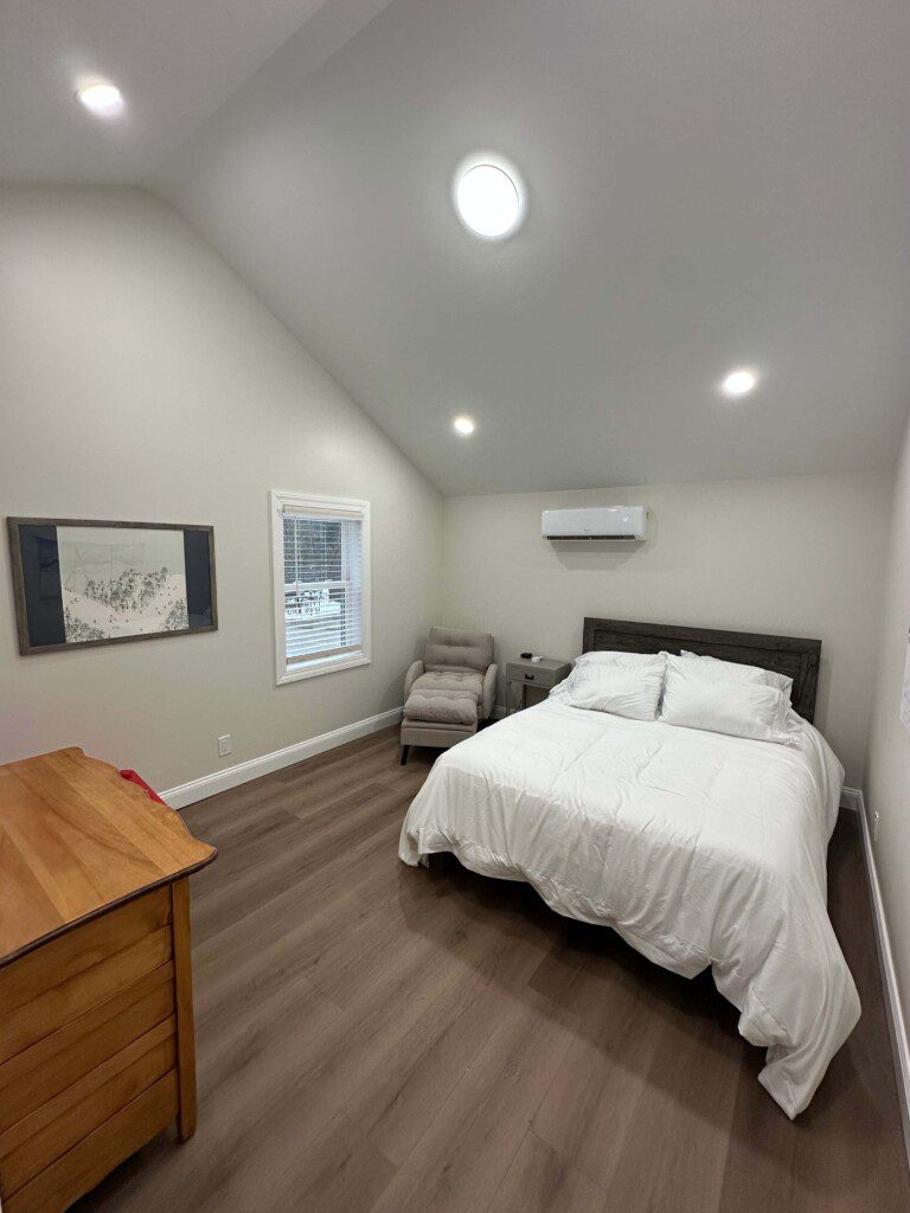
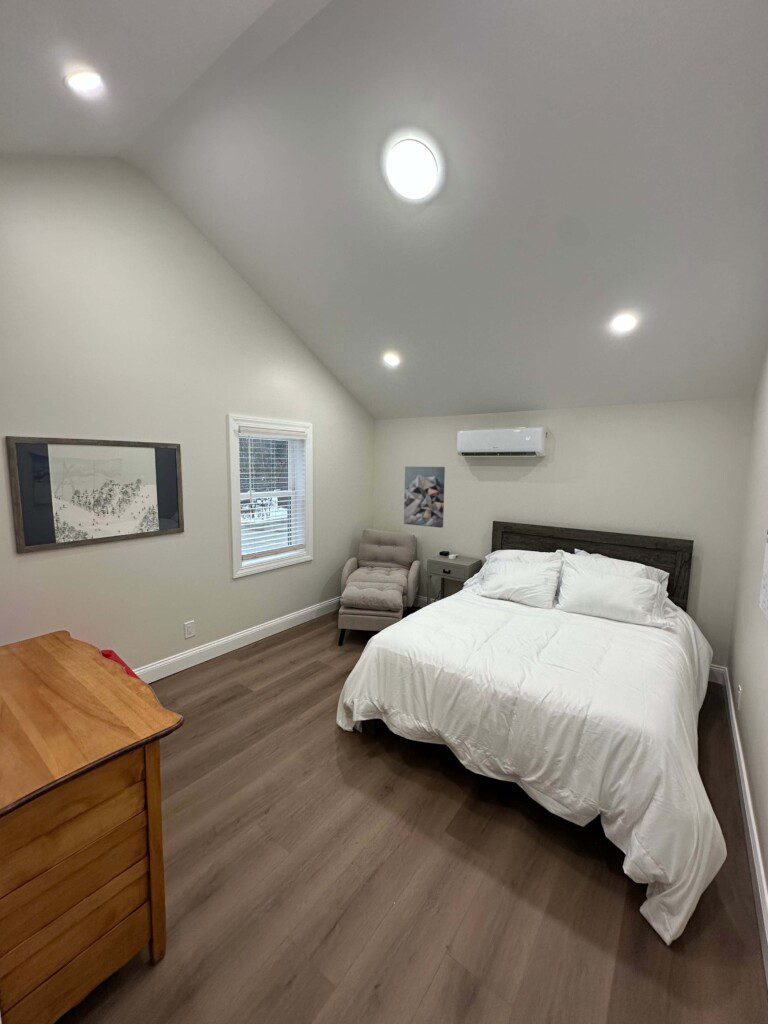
+ wall art [403,466,446,529]
